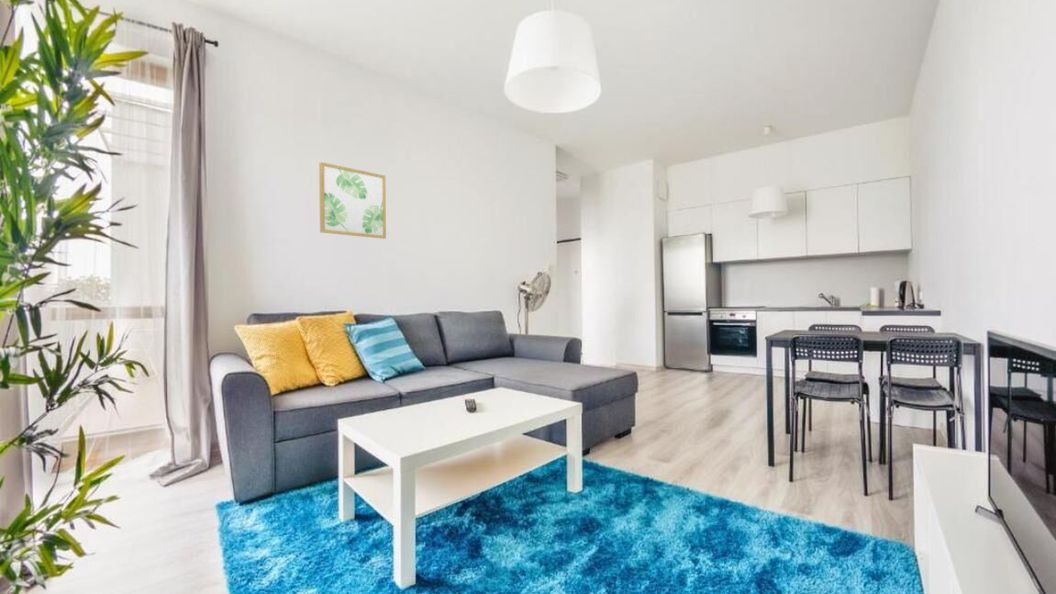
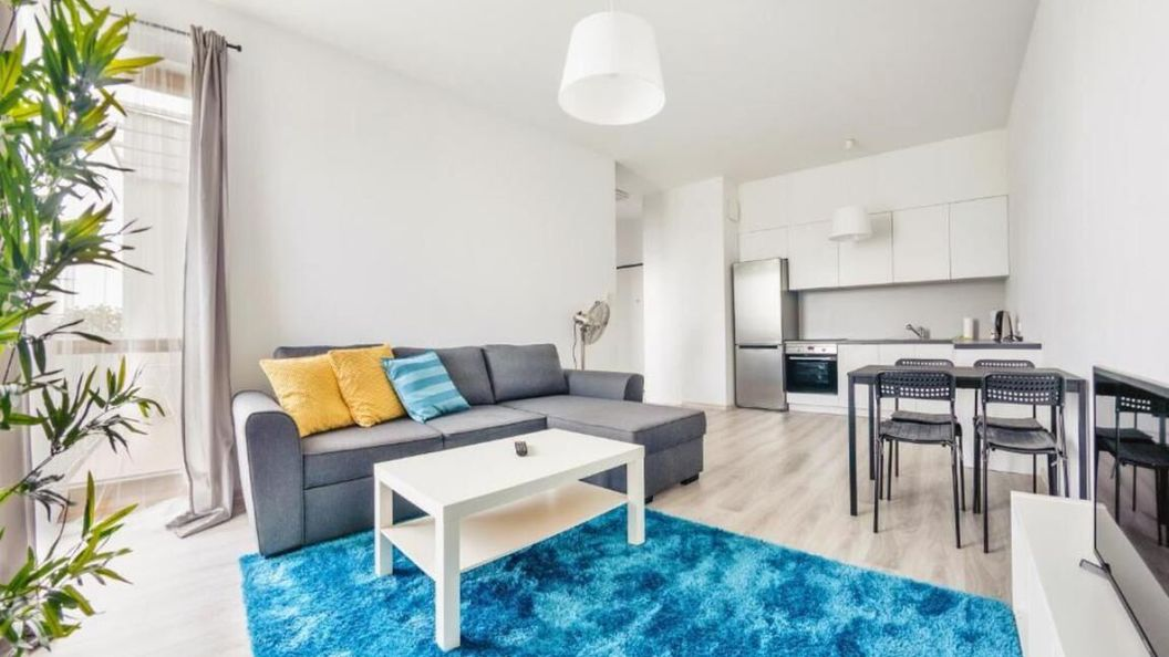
- wall art [318,161,387,240]
